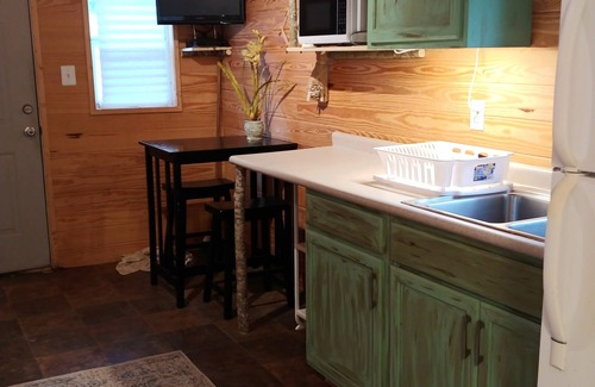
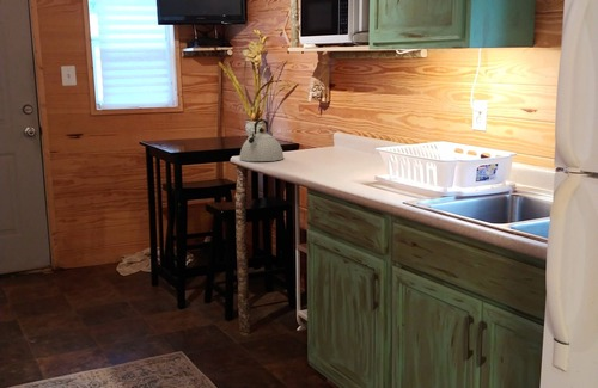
+ kettle [238,118,285,162]
